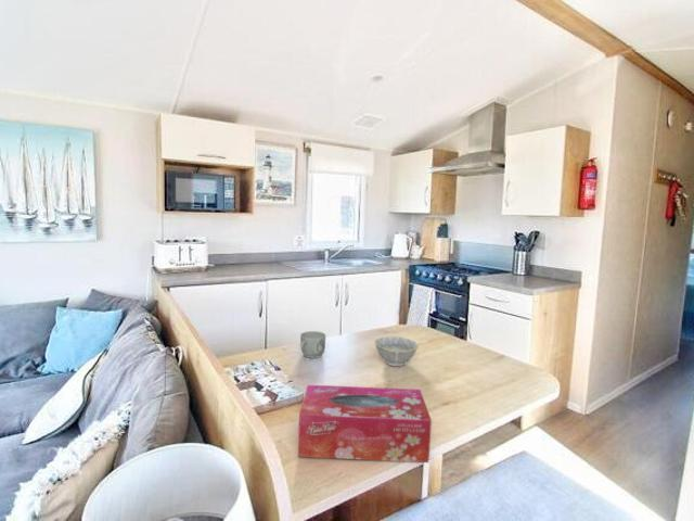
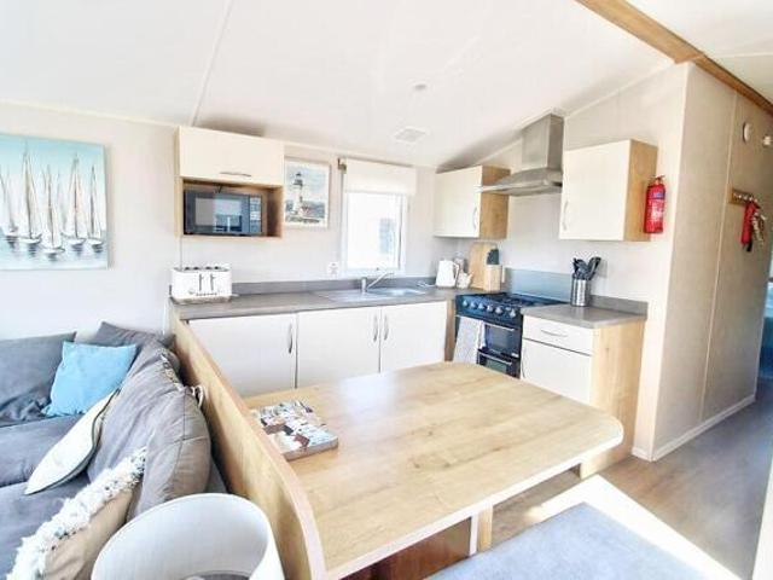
- mug [299,330,326,359]
- bowl [373,335,420,367]
- tissue box [297,384,433,463]
